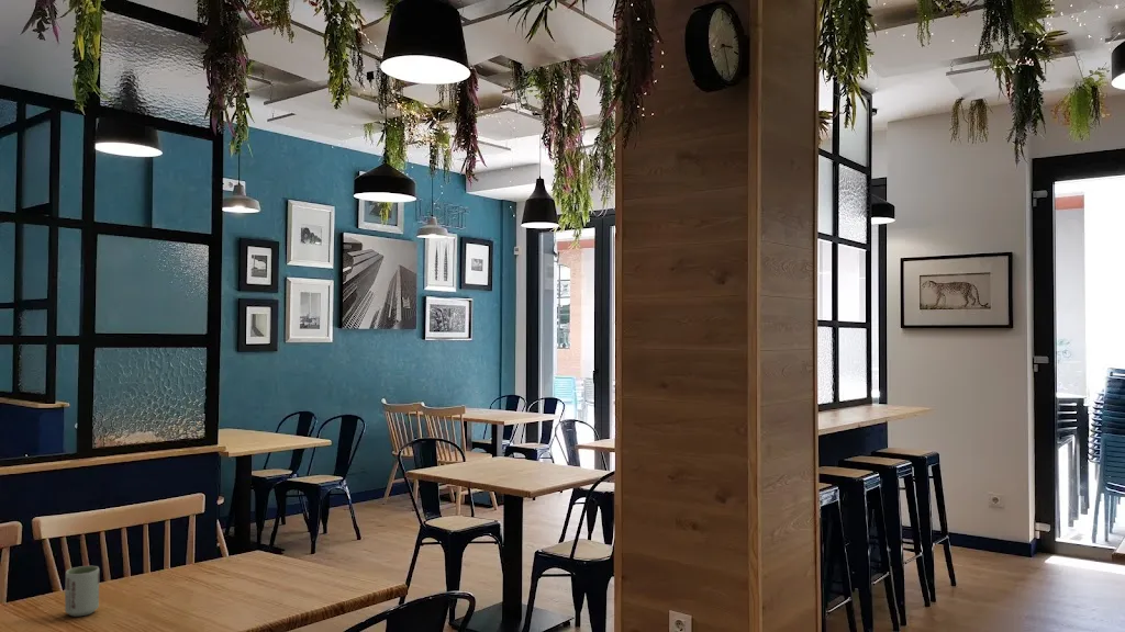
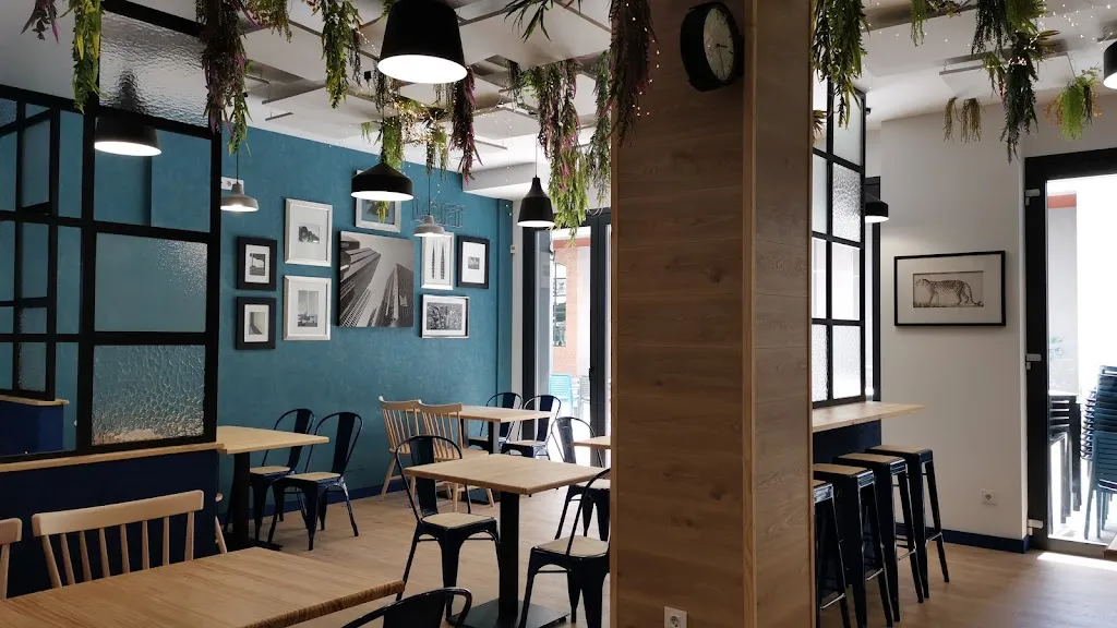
- cup [64,565,100,617]
